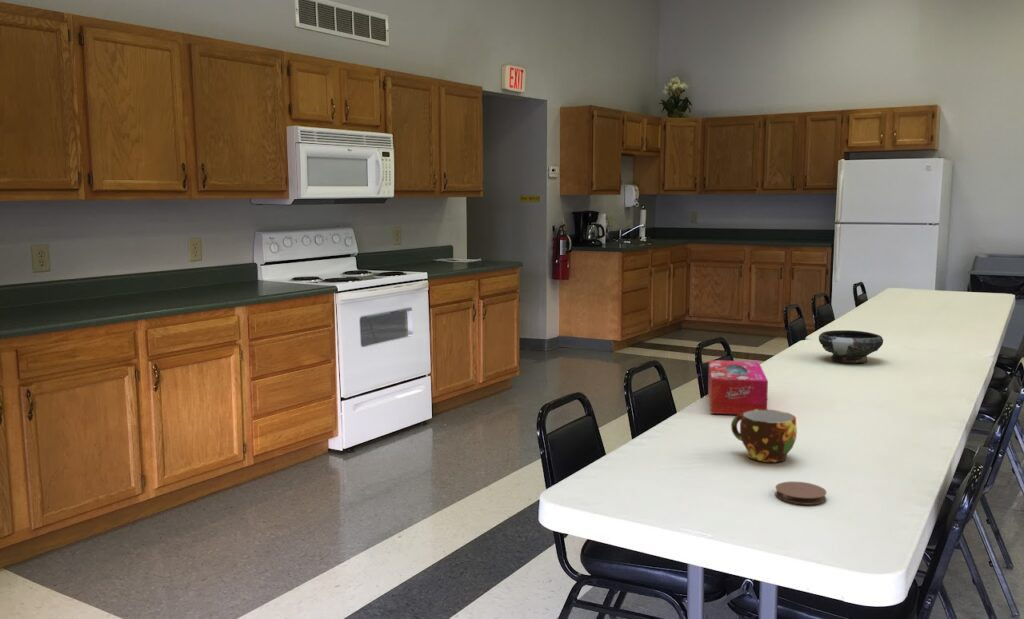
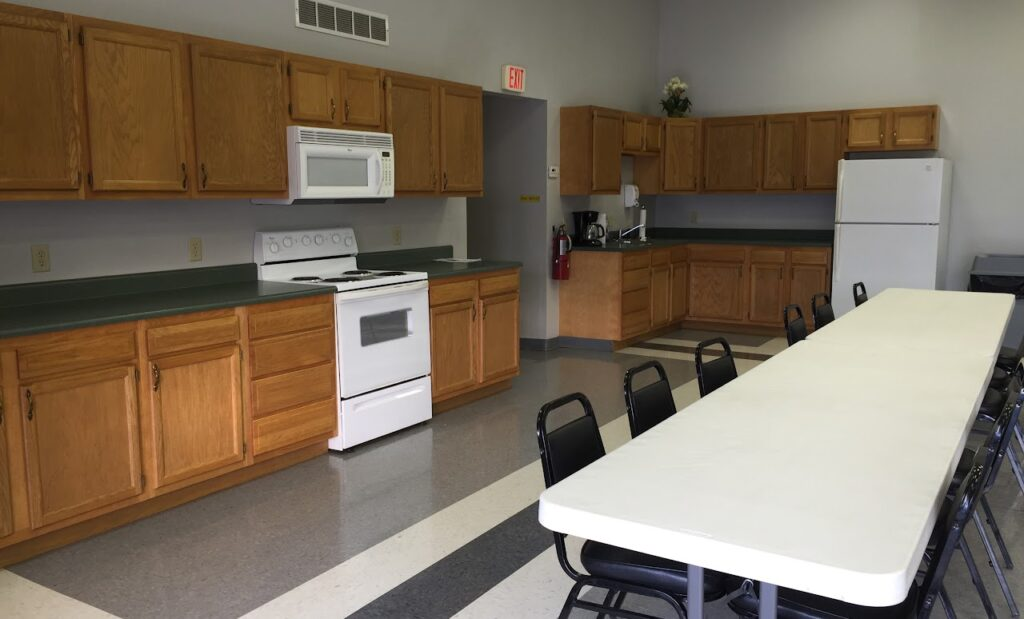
- coaster [774,481,827,506]
- tissue box [707,359,769,415]
- bowl [818,329,884,364]
- cup [730,409,798,463]
